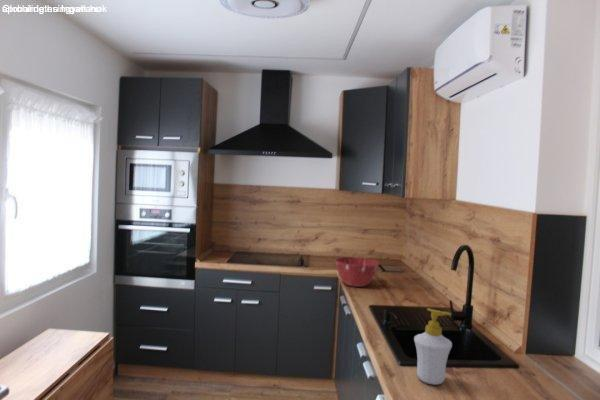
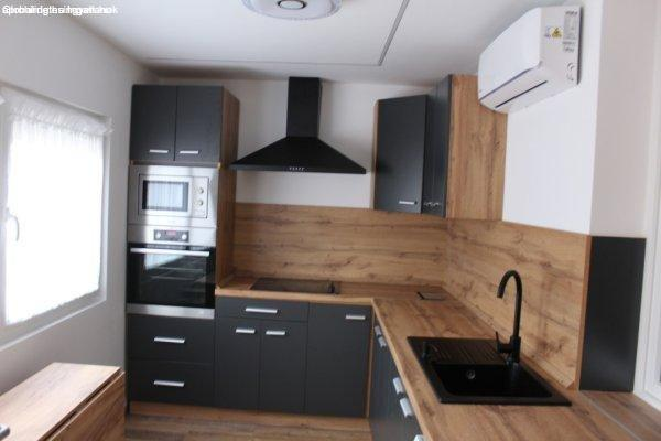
- soap bottle [413,307,453,386]
- mixing bowl [334,256,380,288]
